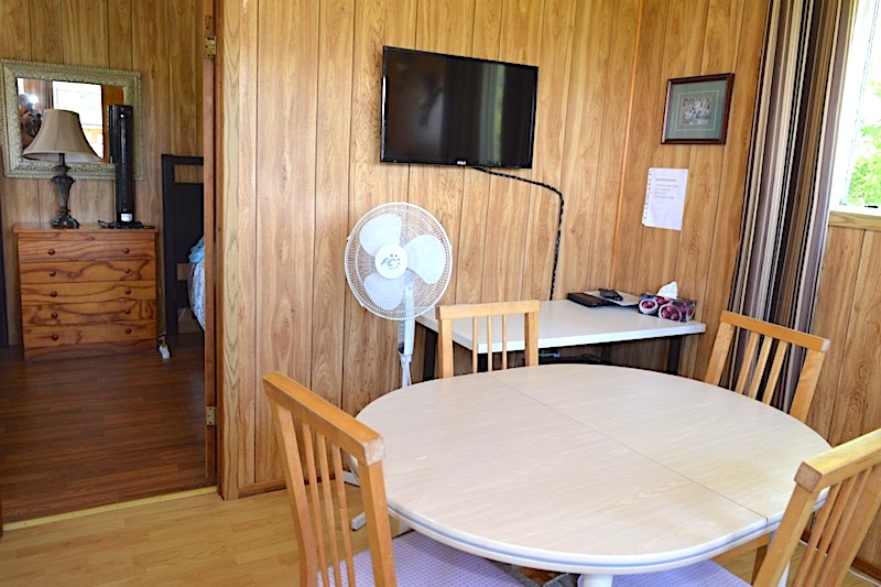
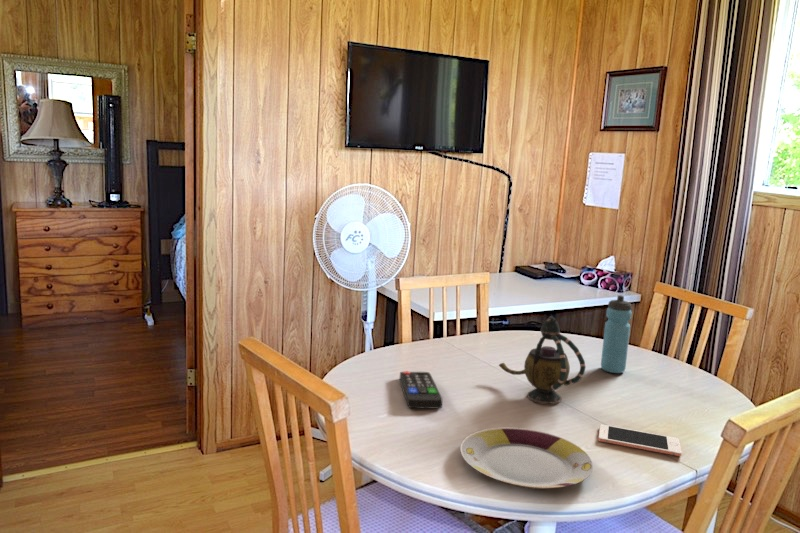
+ remote control [399,370,443,409]
+ water bottle [600,294,633,374]
+ cell phone [598,424,682,457]
+ plate [459,426,594,490]
+ teapot [498,315,587,405]
